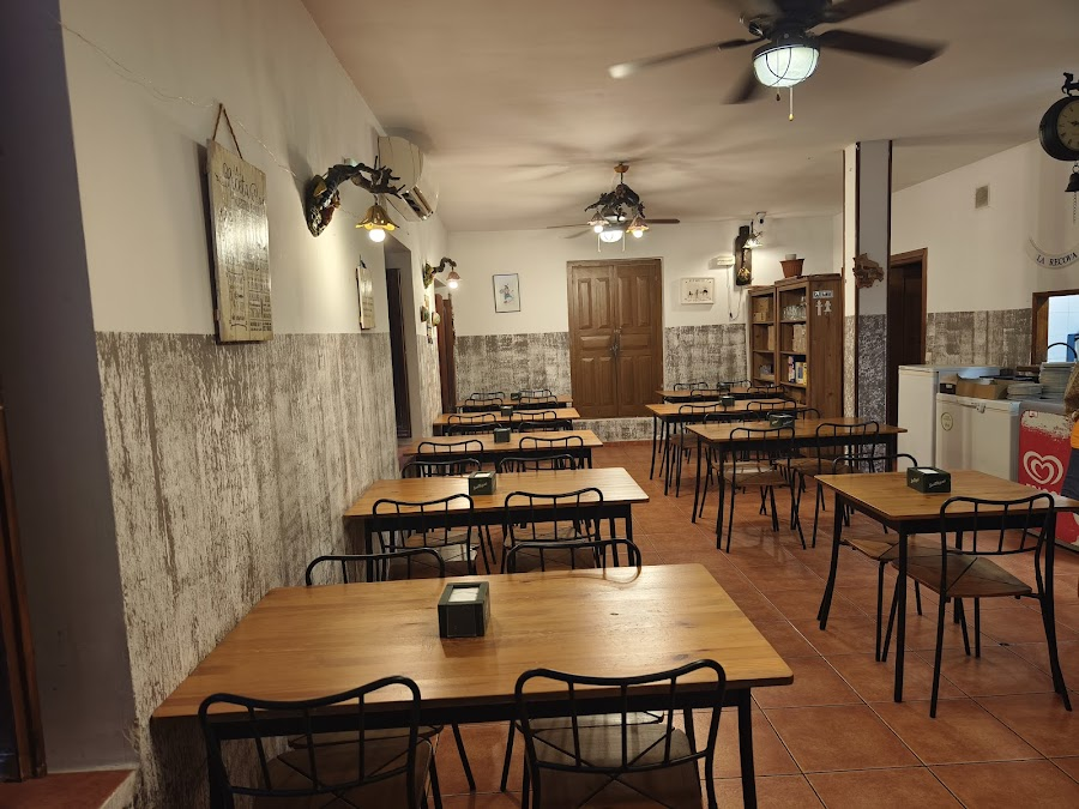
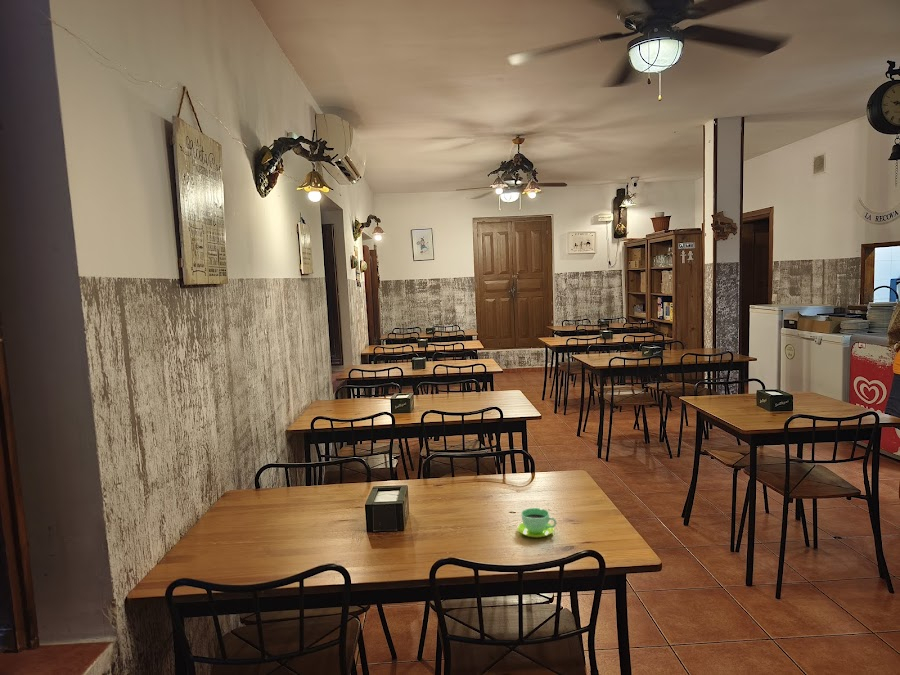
+ cup [516,507,557,539]
